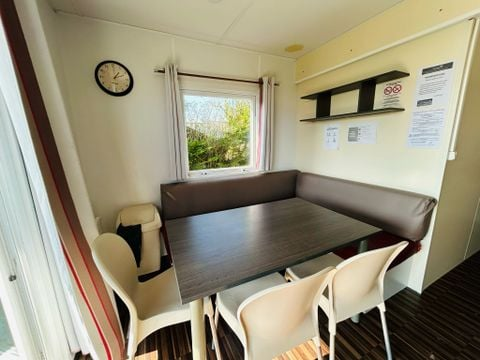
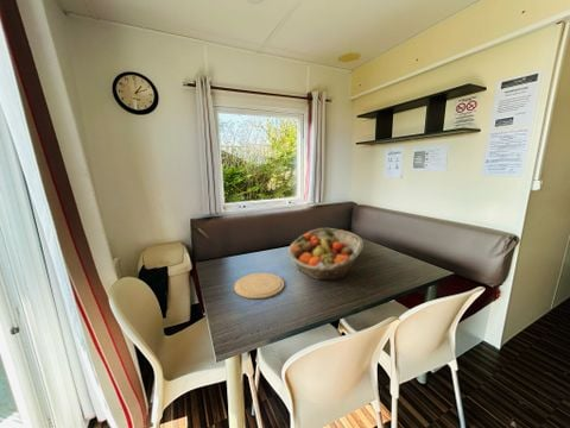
+ plate [233,272,285,300]
+ fruit basket [287,227,365,282]
